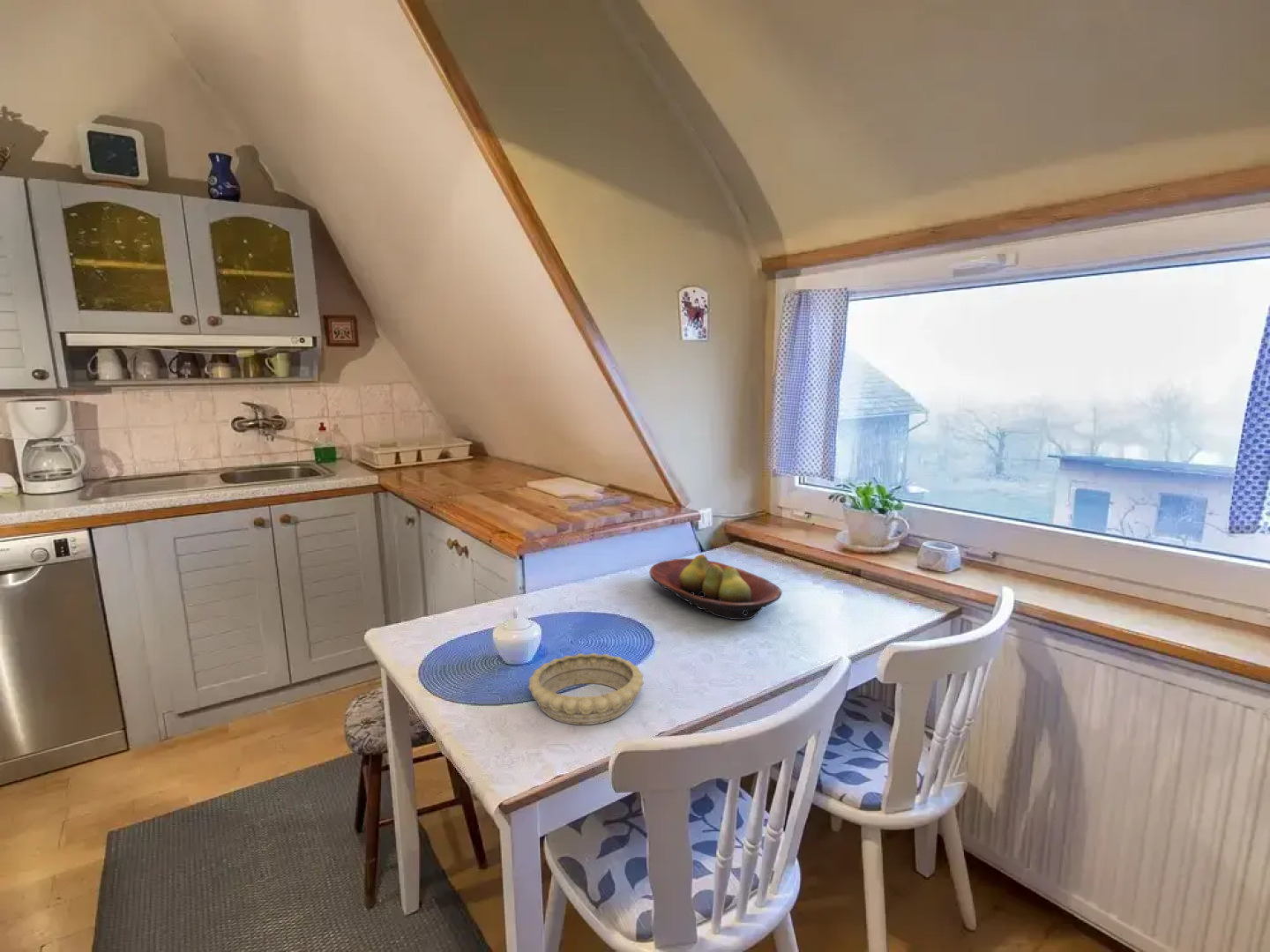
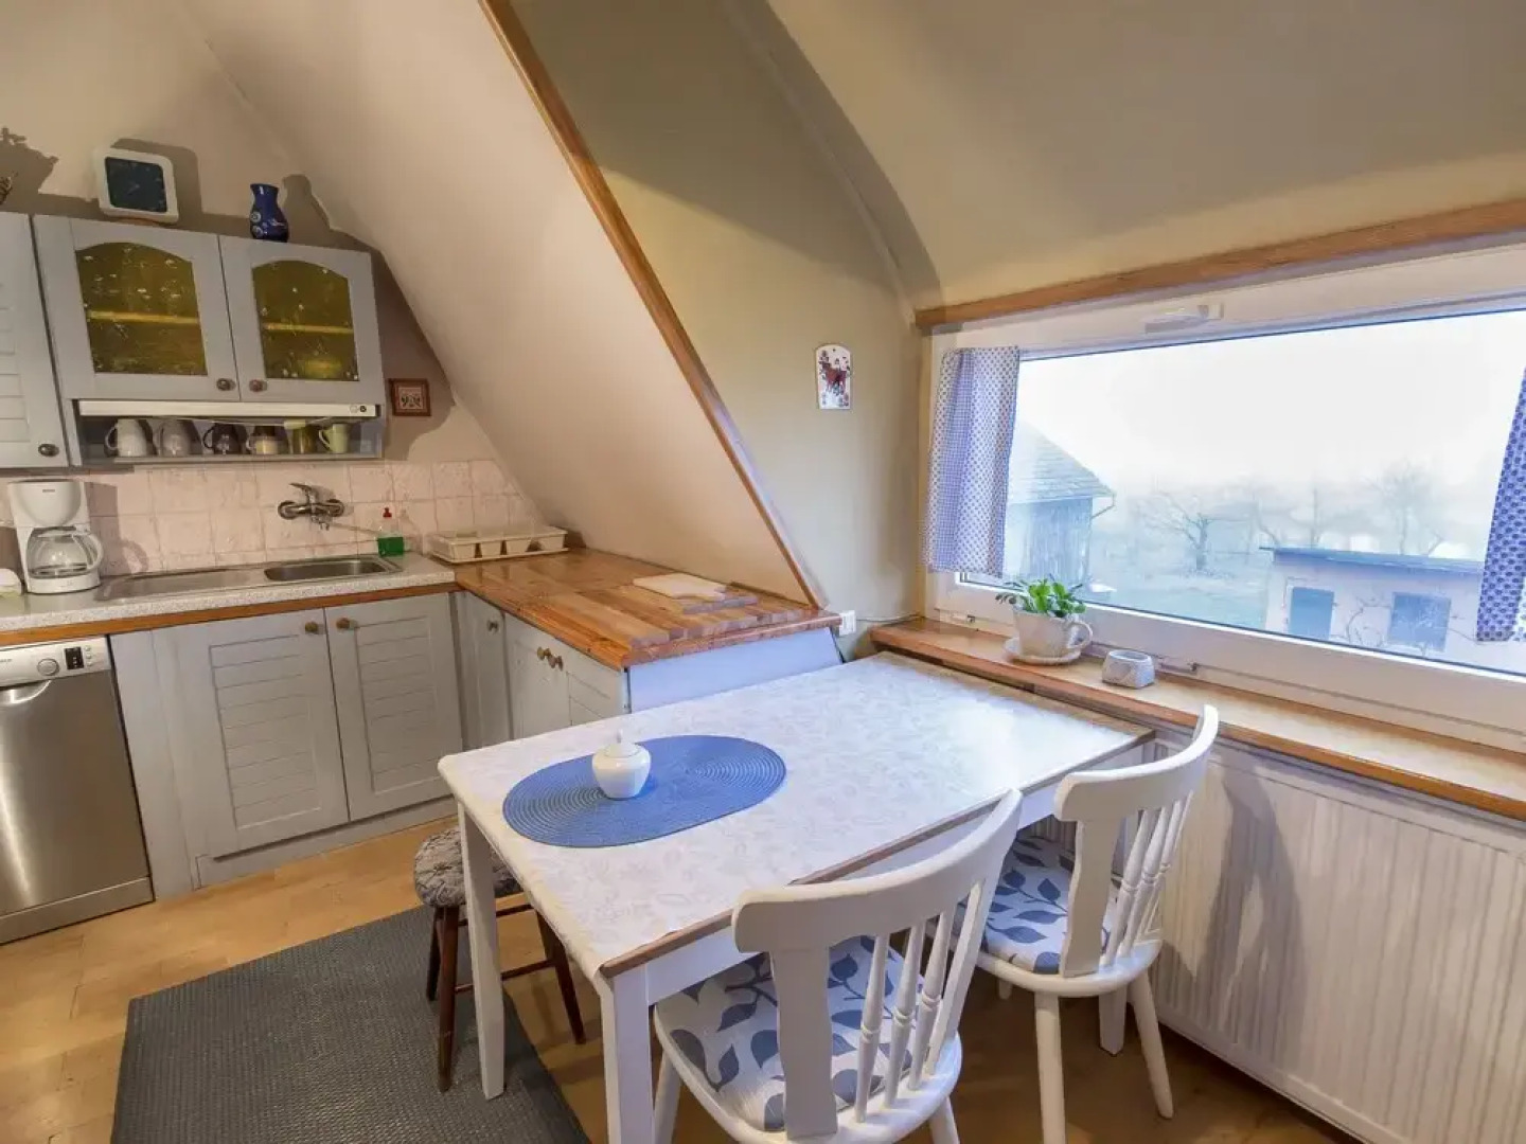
- decorative bowl [527,652,644,725]
- fruit bowl [649,554,783,621]
